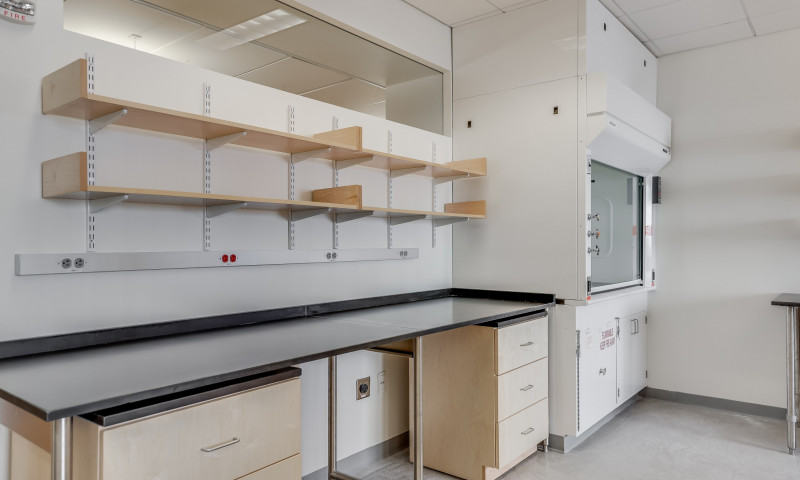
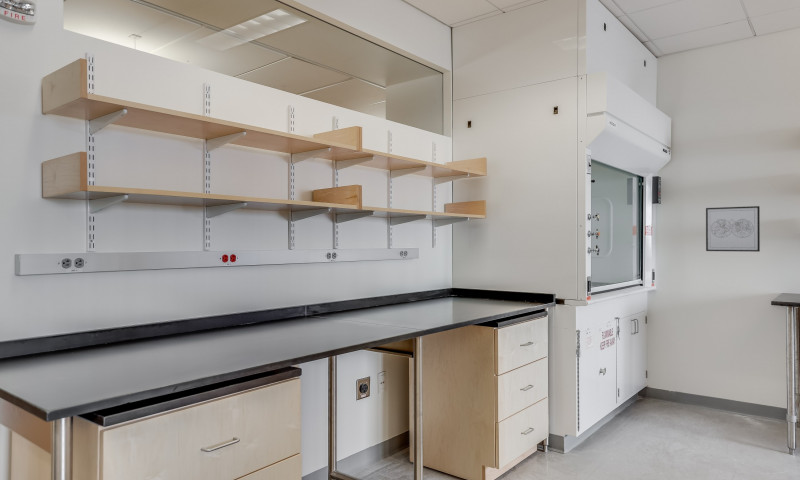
+ wall art [705,205,761,253]
